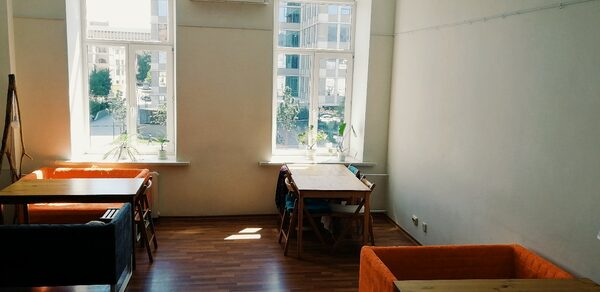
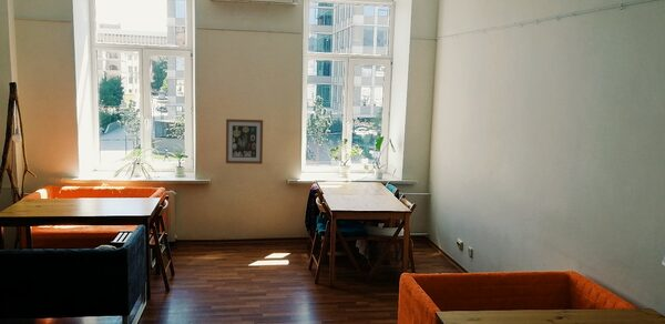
+ wall art [225,118,264,165]
